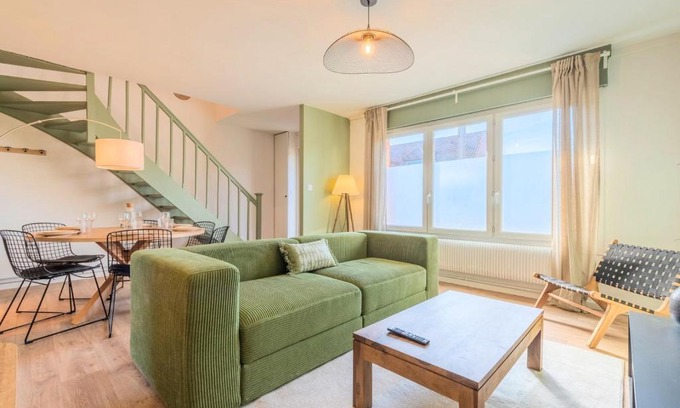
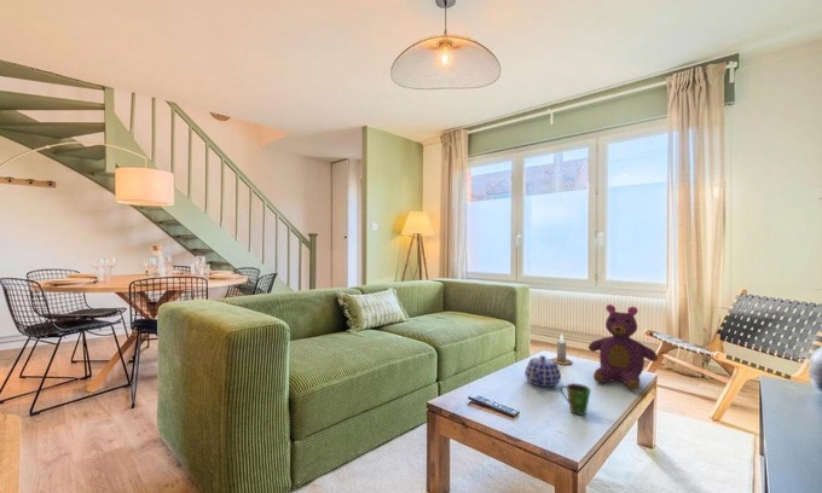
+ teddy bear [587,303,659,392]
+ cup [558,383,591,416]
+ candle [550,332,573,366]
+ teapot [523,354,562,388]
